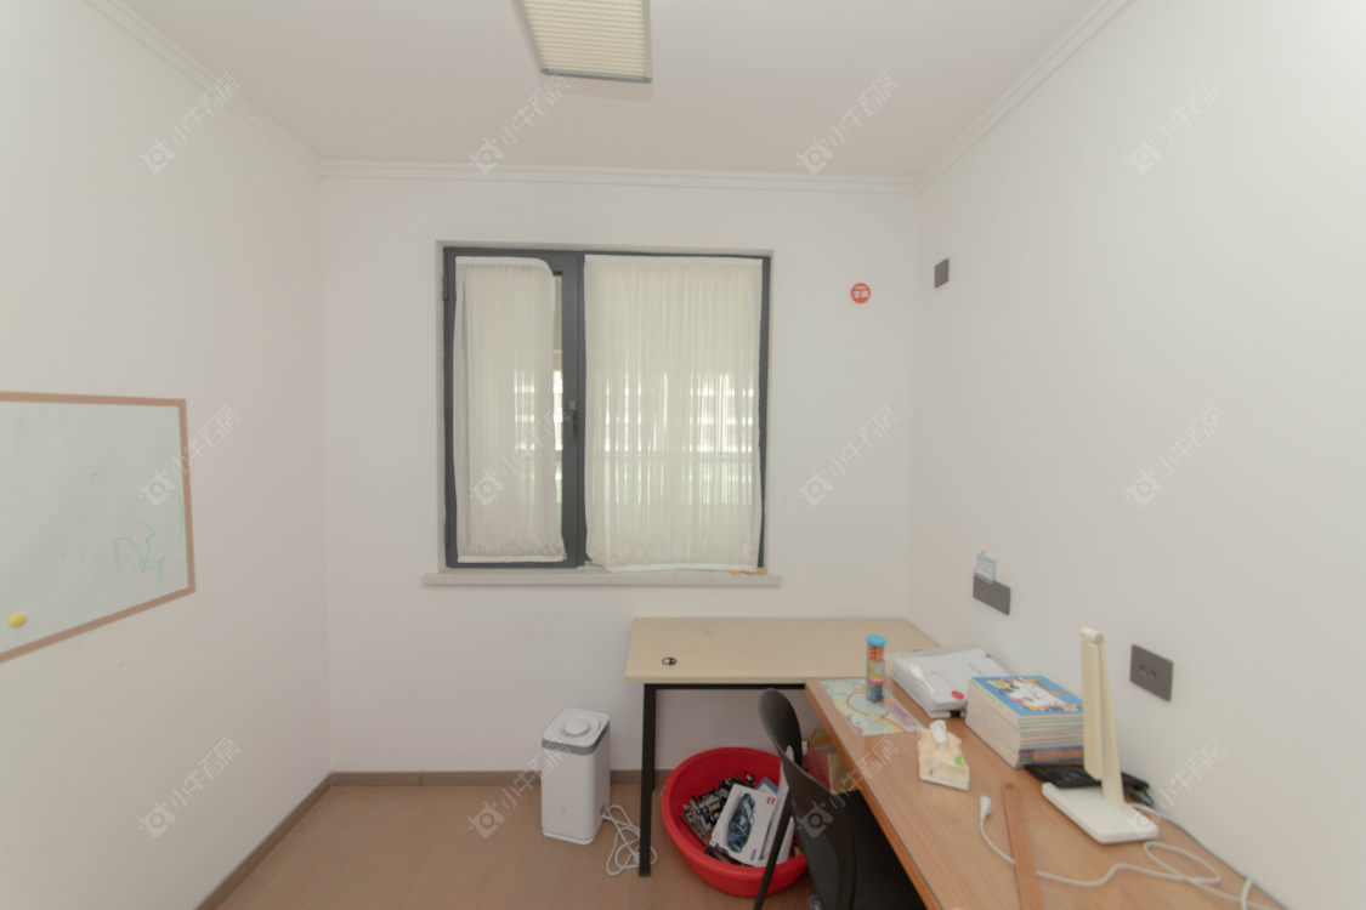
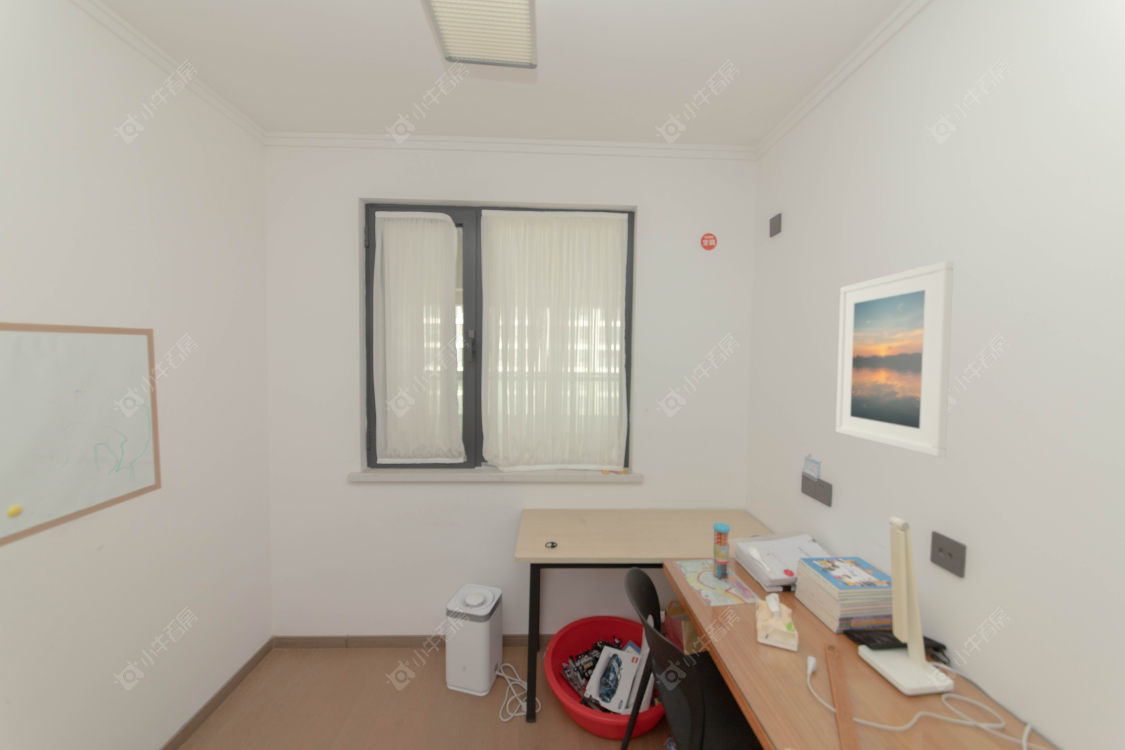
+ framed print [835,260,954,458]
